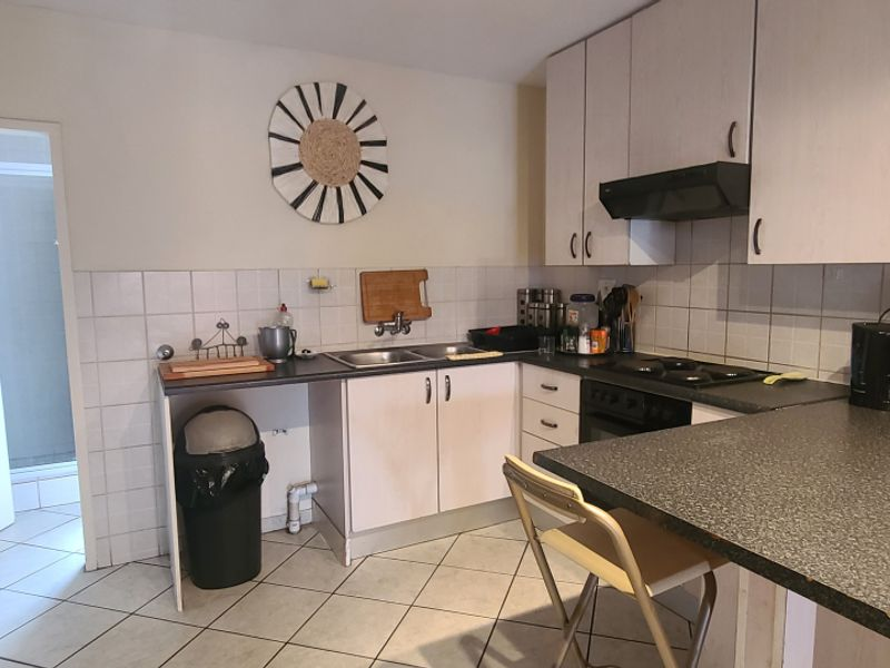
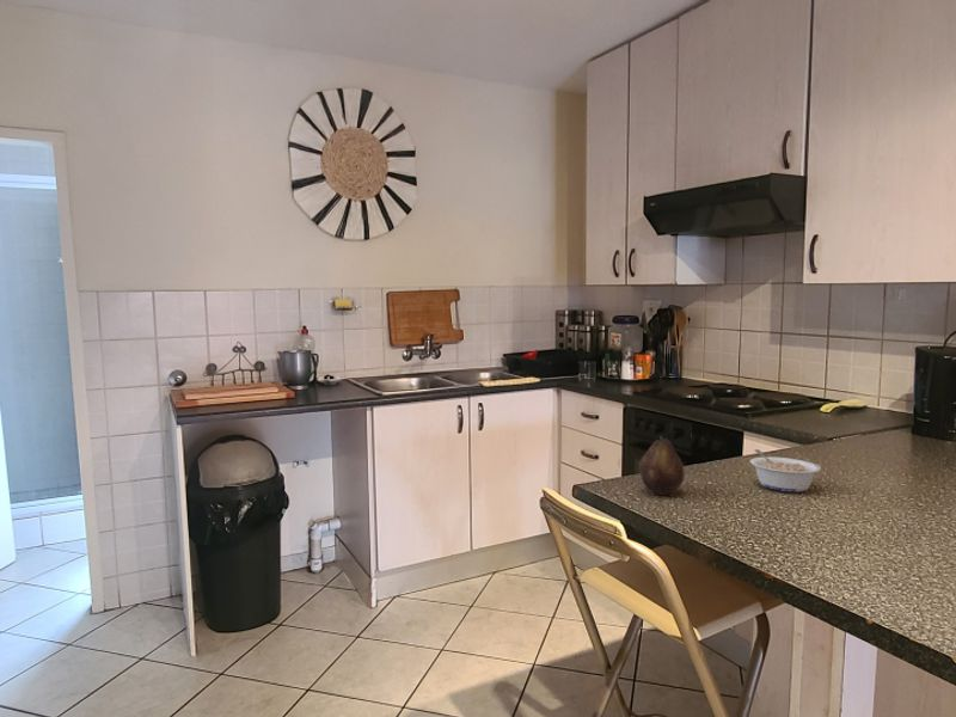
+ legume [749,448,822,492]
+ fruit [638,435,685,496]
